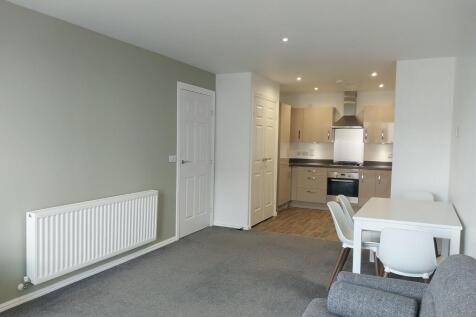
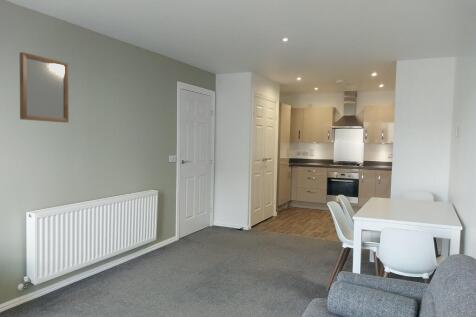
+ home mirror [19,51,69,123]
